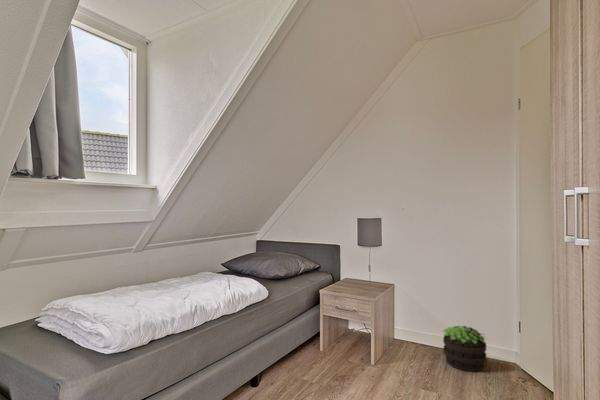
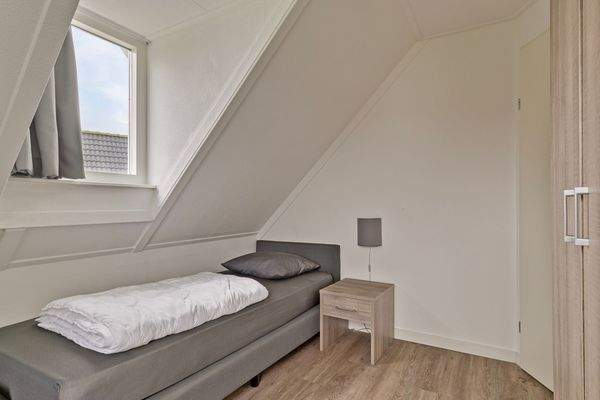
- potted plant [441,325,489,373]
